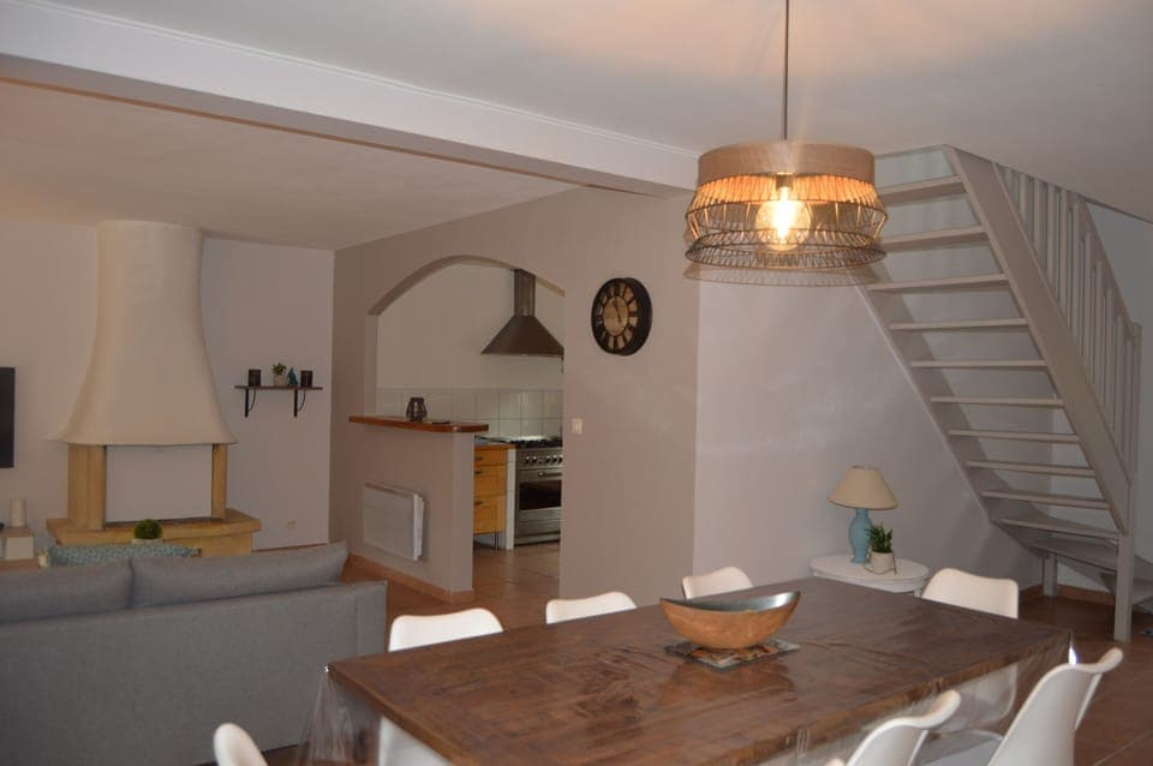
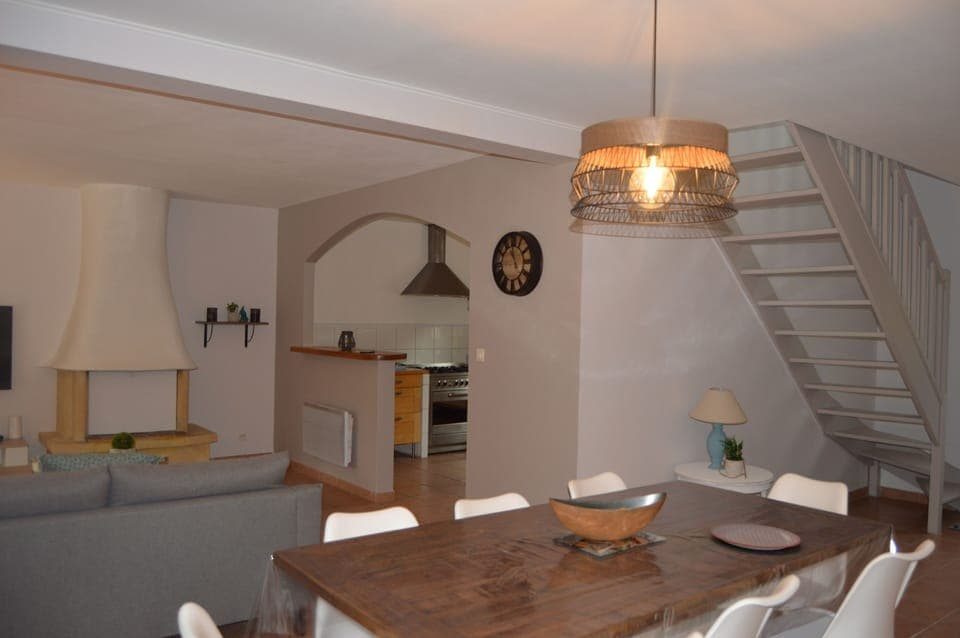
+ plate [709,522,802,551]
